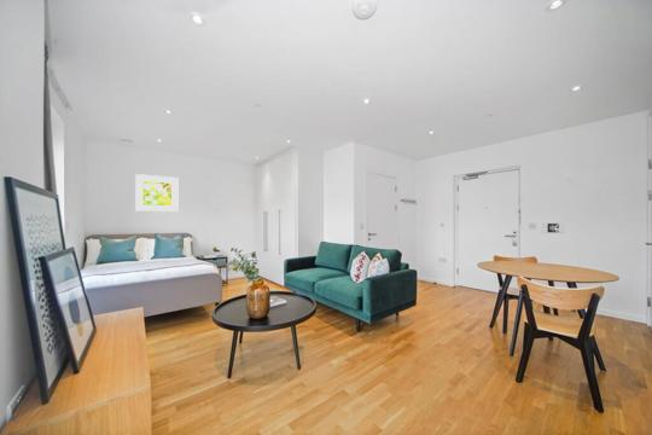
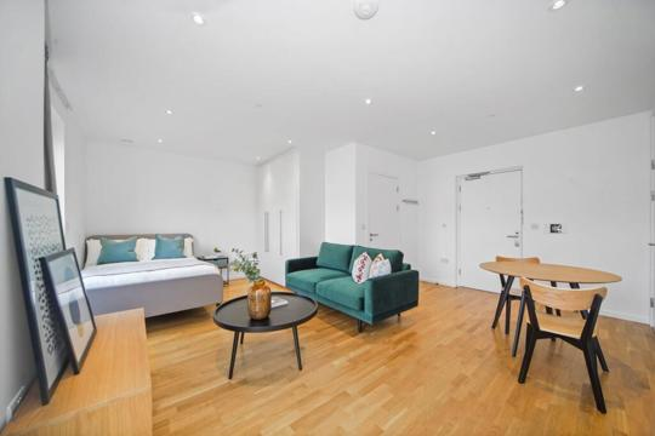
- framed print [134,173,179,213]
